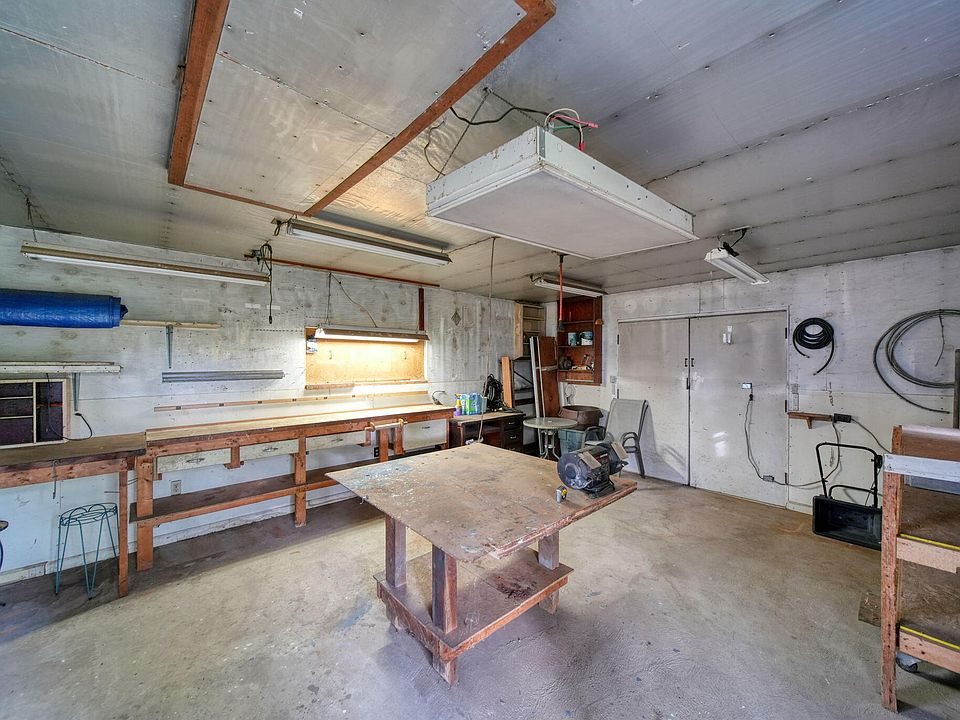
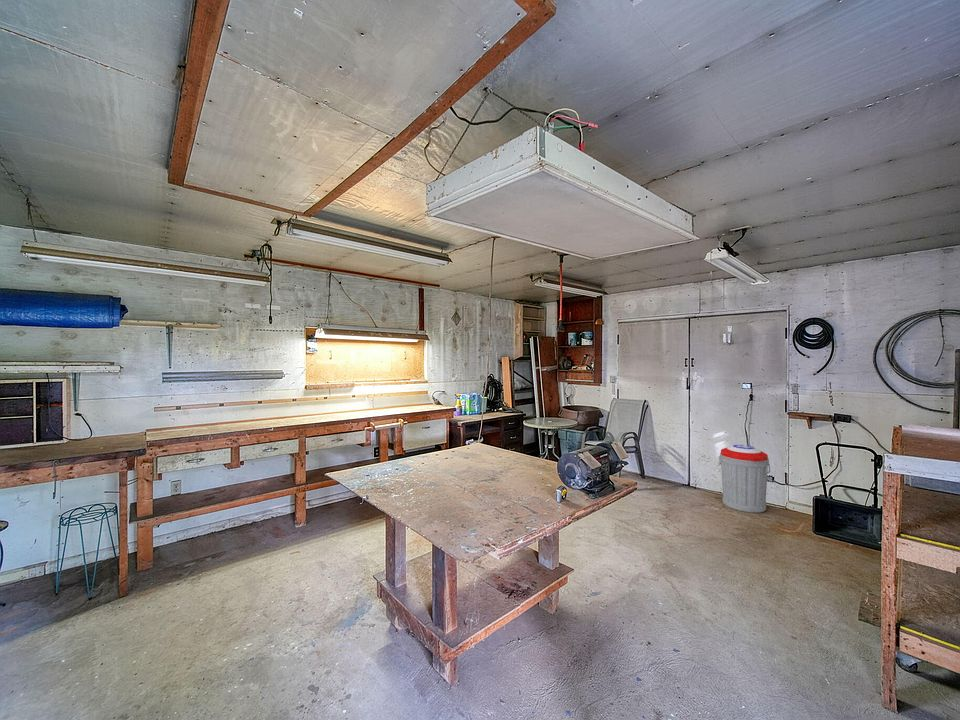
+ trash can [718,444,771,514]
